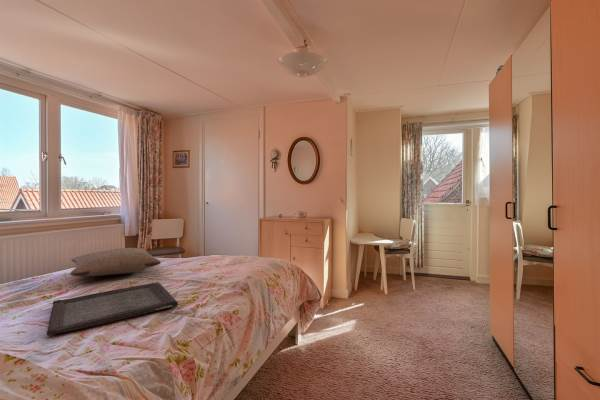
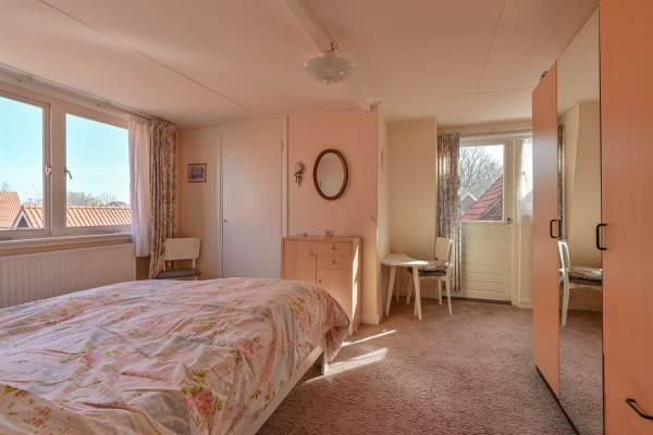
- serving tray [46,281,179,336]
- pillow [70,247,162,277]
